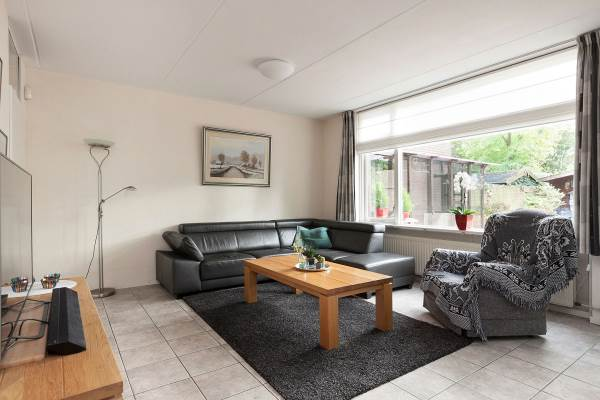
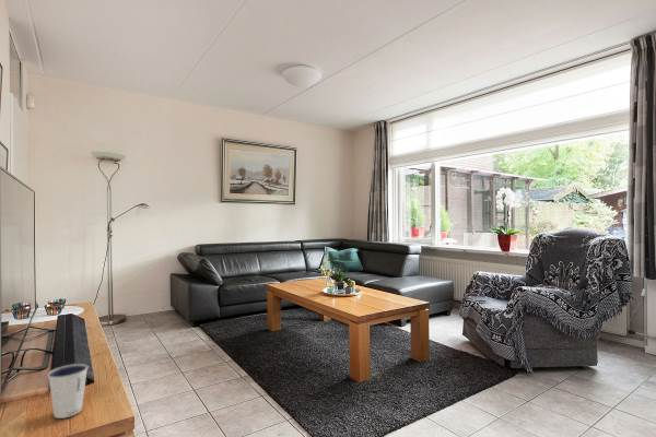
+ dixie cup [46,363,90,420]
